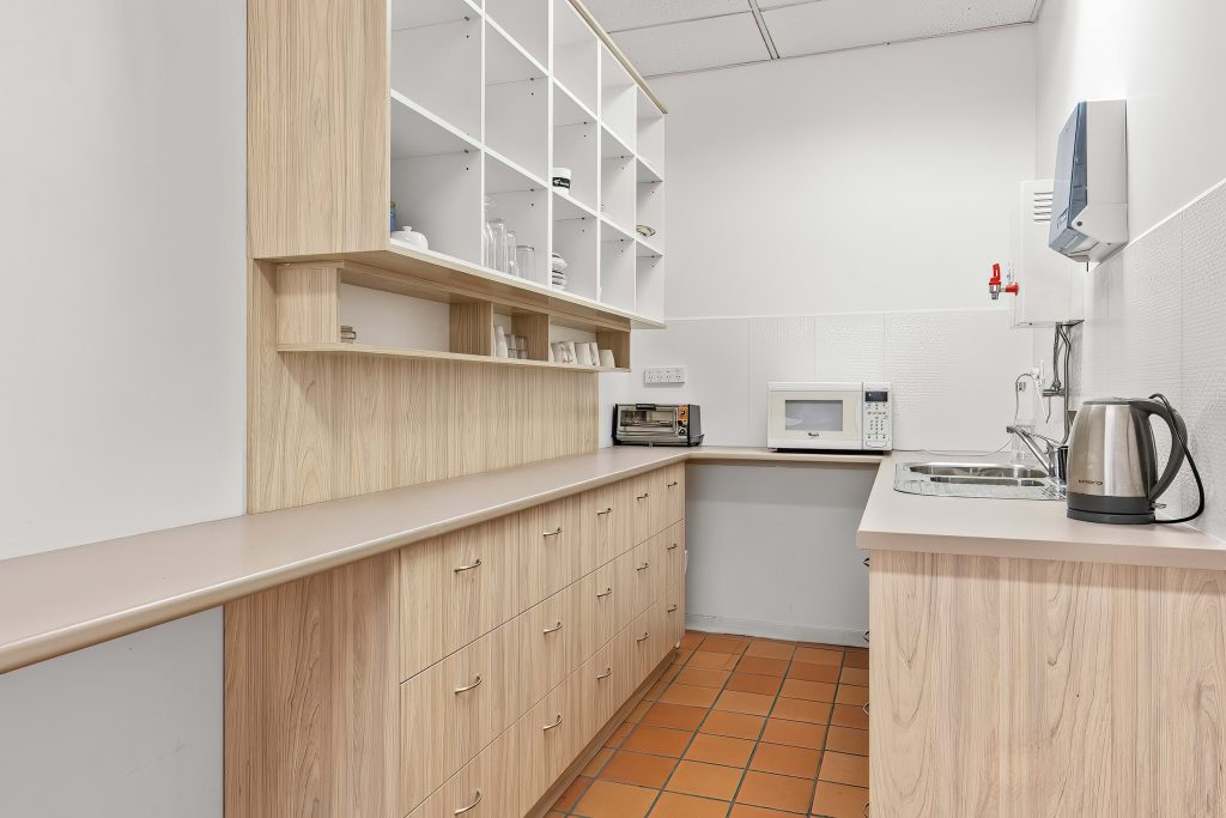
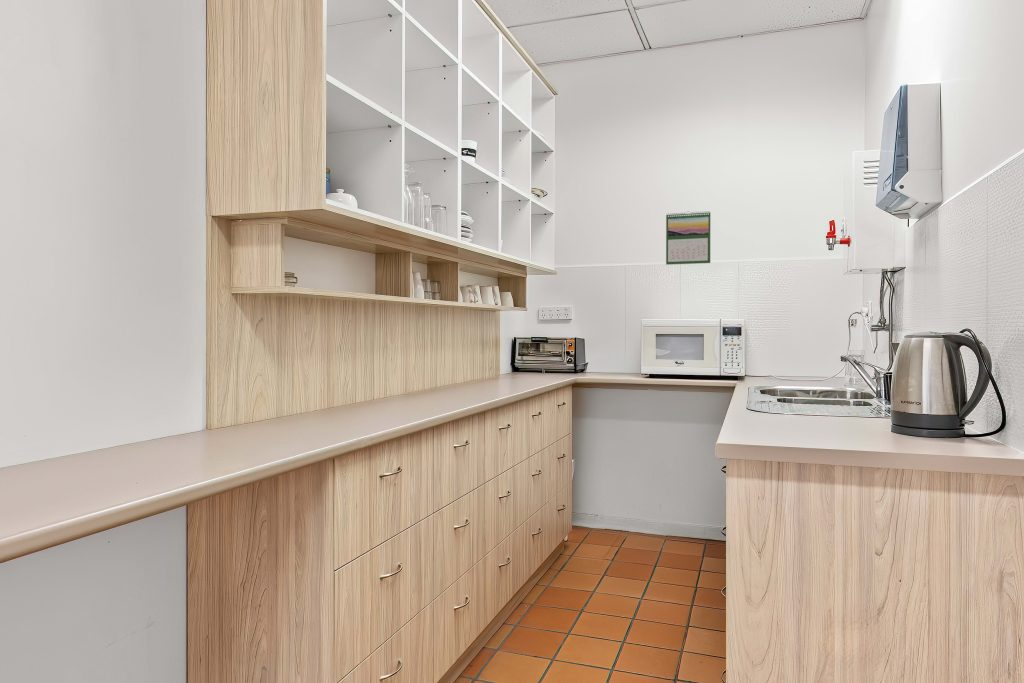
+ calendar [665,210,712,266]
